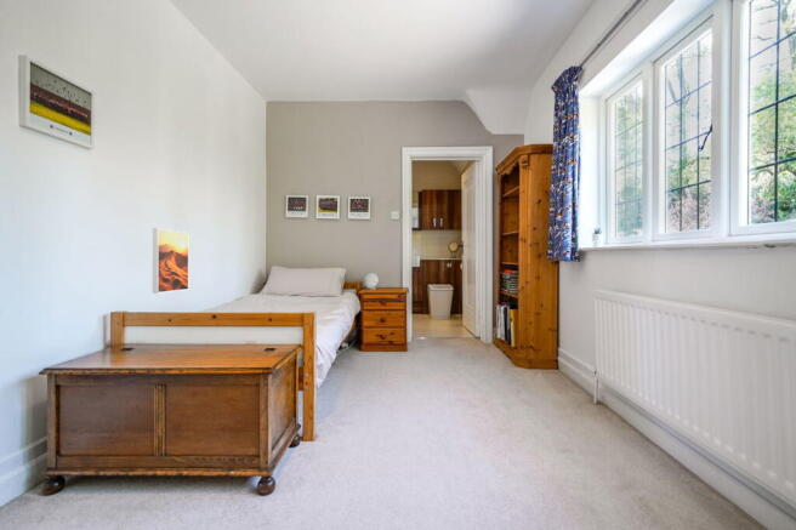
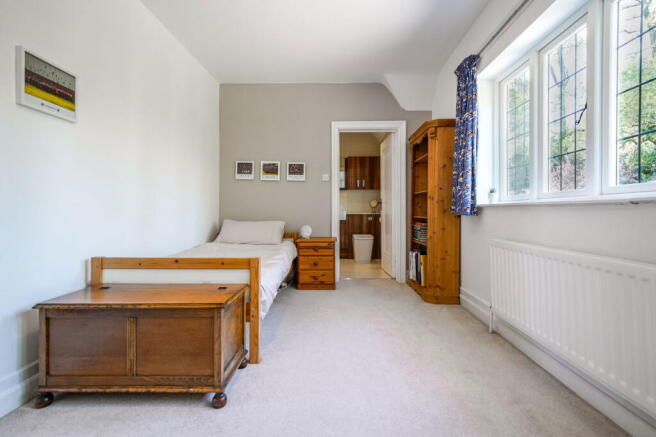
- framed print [152,227,189,295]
